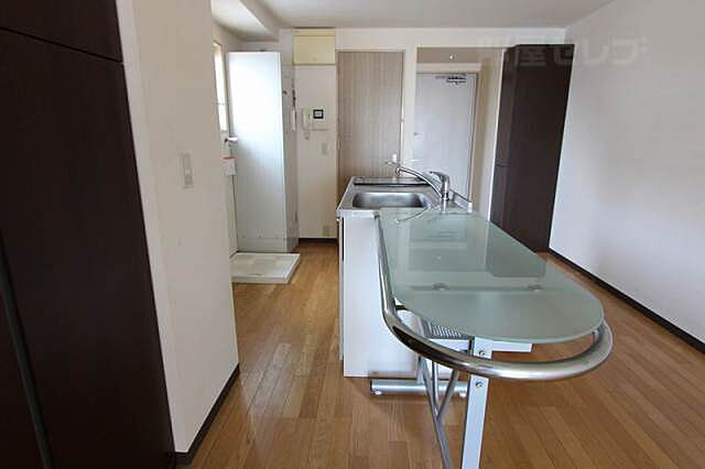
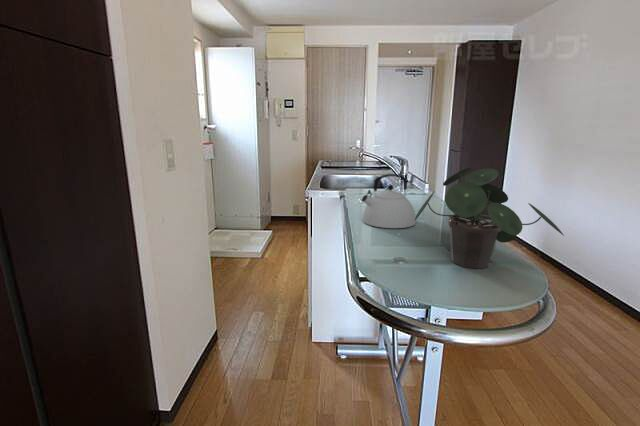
+ potted plant [414,167,565,270]
+ kettle [361,173,417,229]
